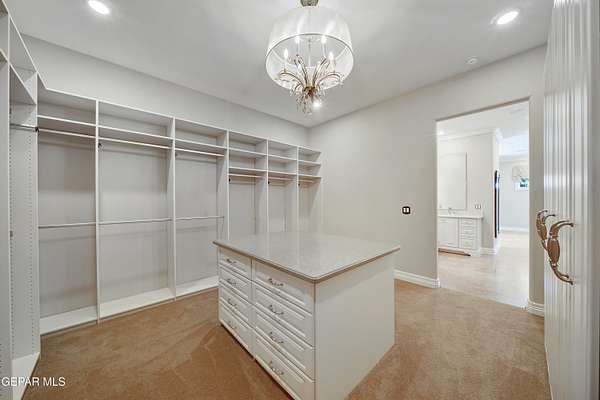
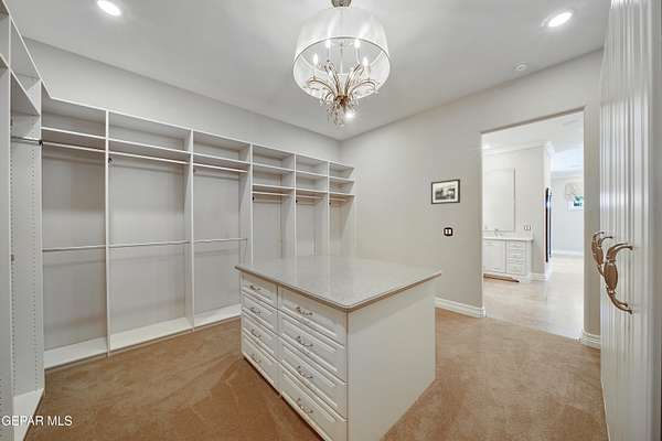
+ picture frame [430,178,461,205]
